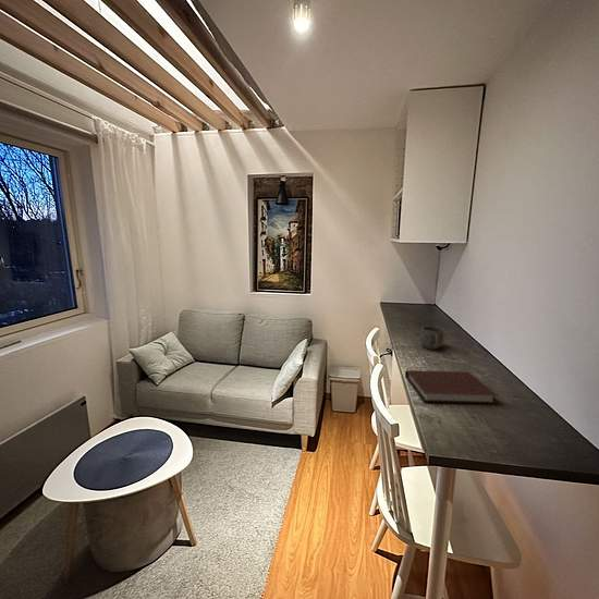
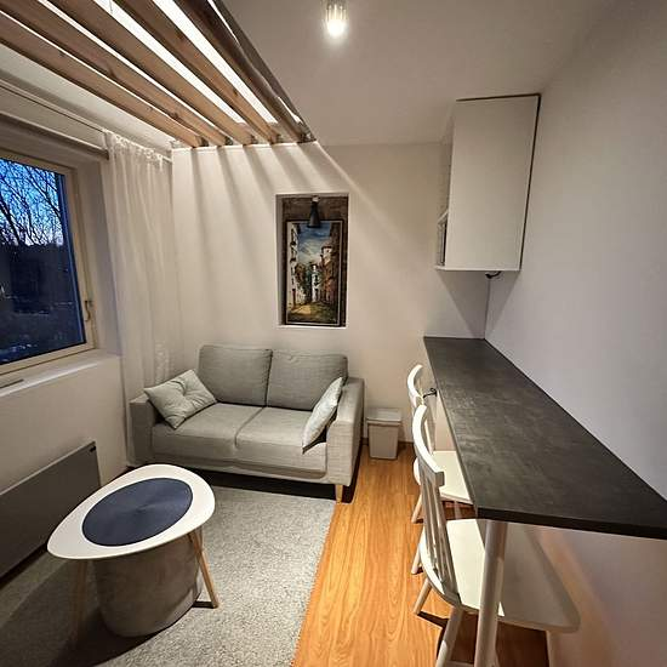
- mug [419,326,444,351]
- notebook [404,369,499,405]
